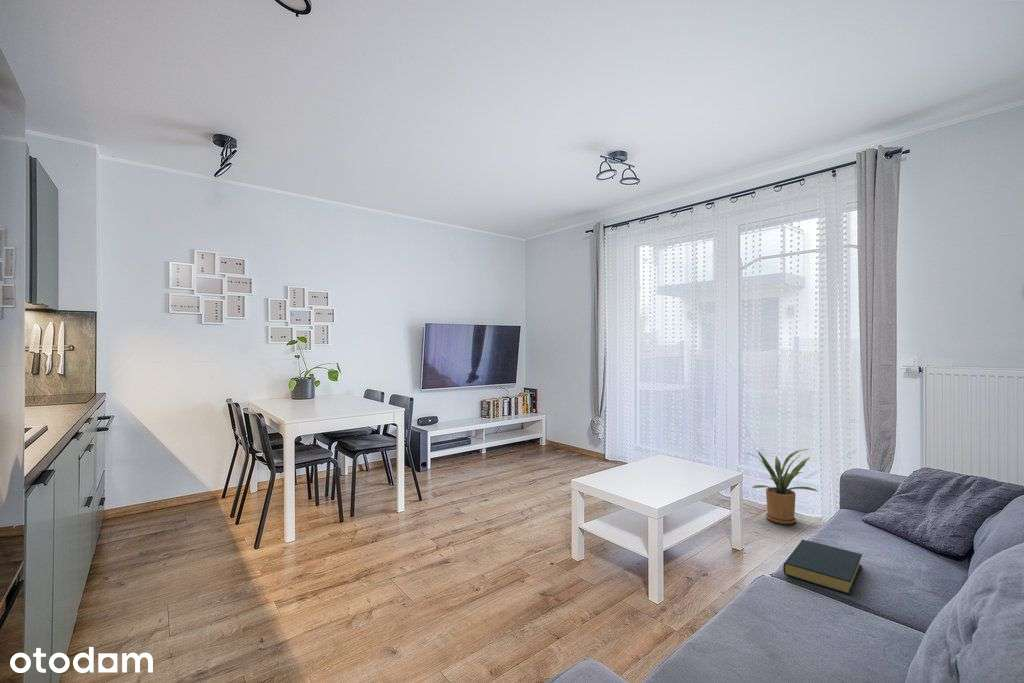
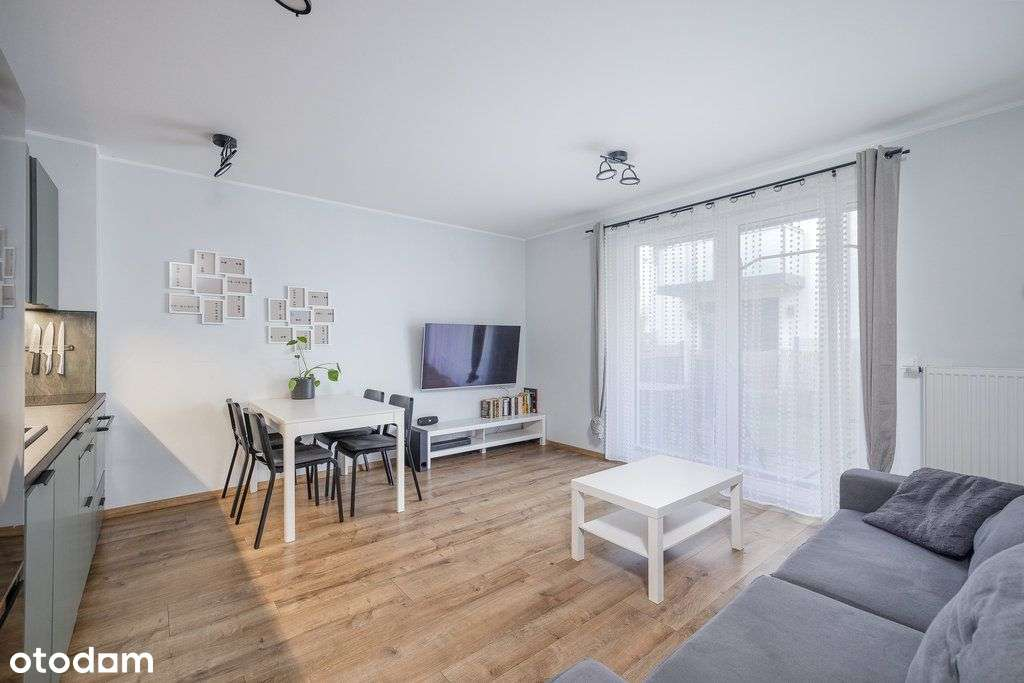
- house plant [743,448,821,525]
- hardback book [782,539,863,596]
